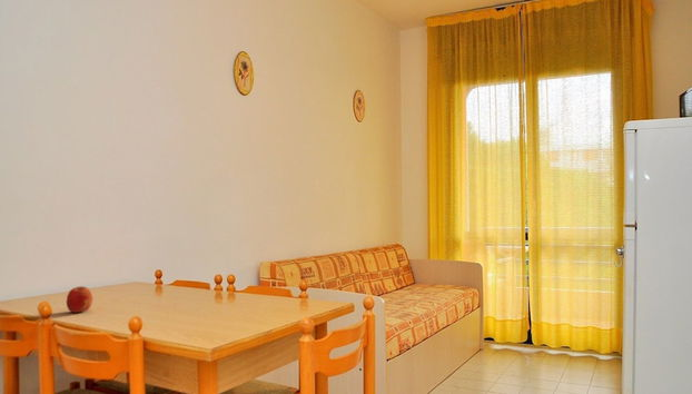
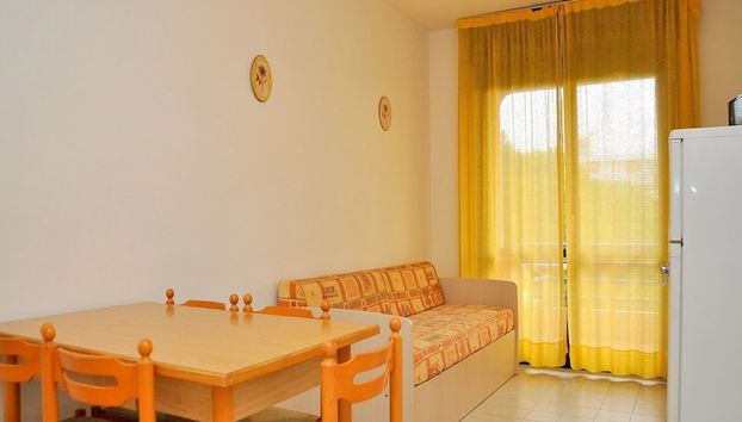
- fruit [66,285,93,314]
